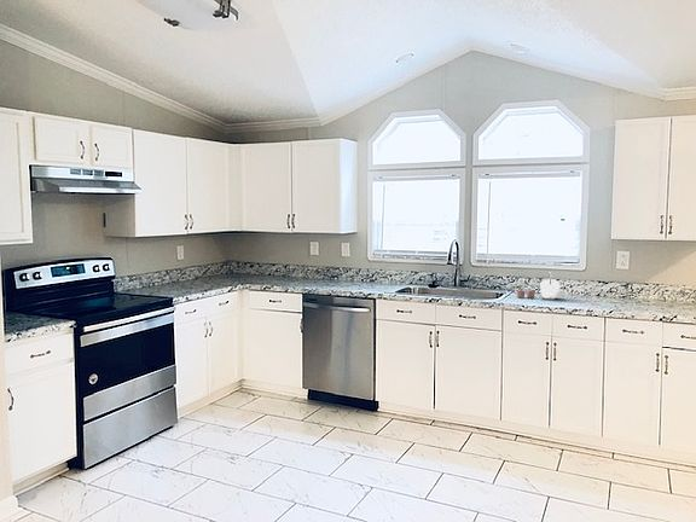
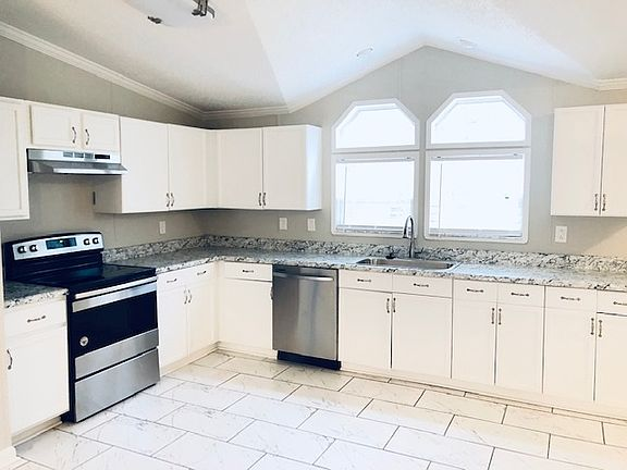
- kettle [516,271,562,301]
